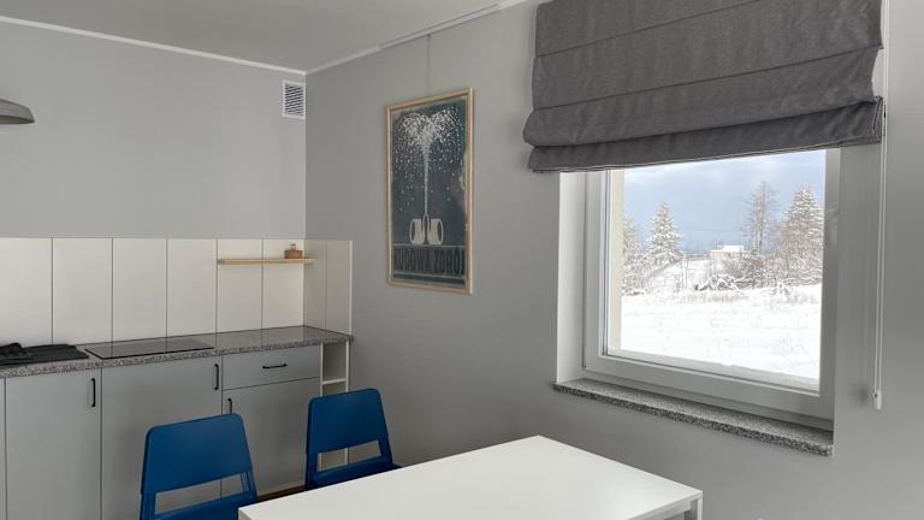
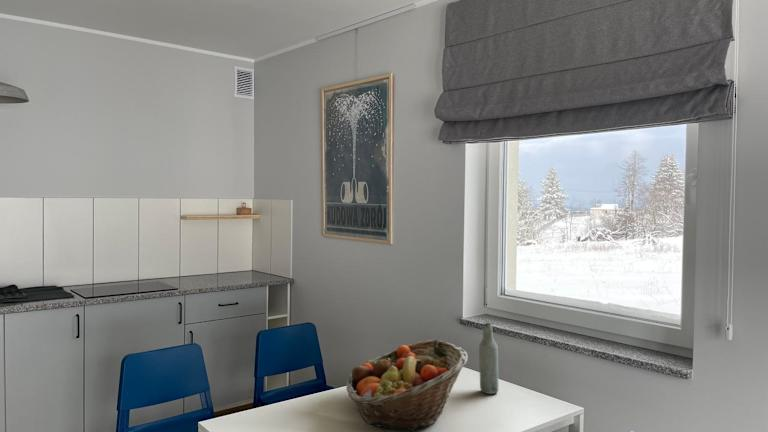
+ bottle [478,322,499,395]
+ fruit basket [345,339,469,432]
